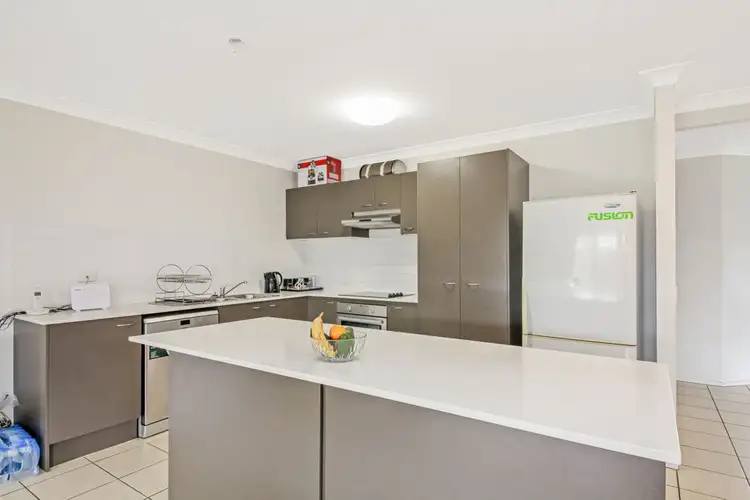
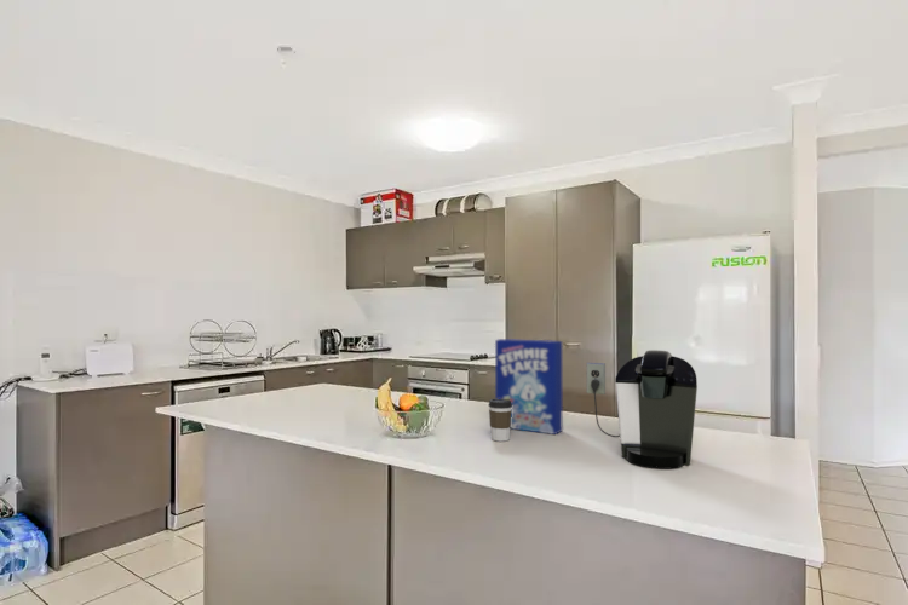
+ coffee cup [487,398,512,443]
+ cereal box [494,338,564,436]
+ coffee maker [586,348,699,469]
